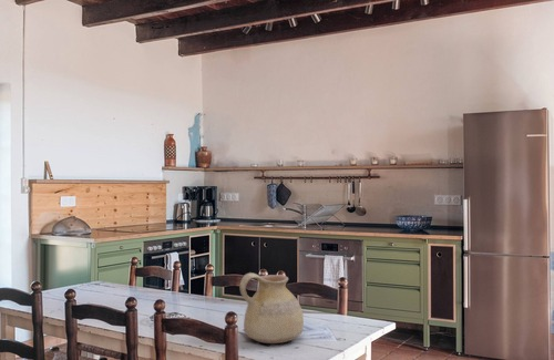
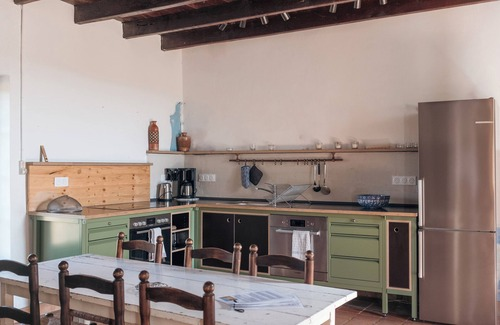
- ceramic pitcher [238,271,305,344]
